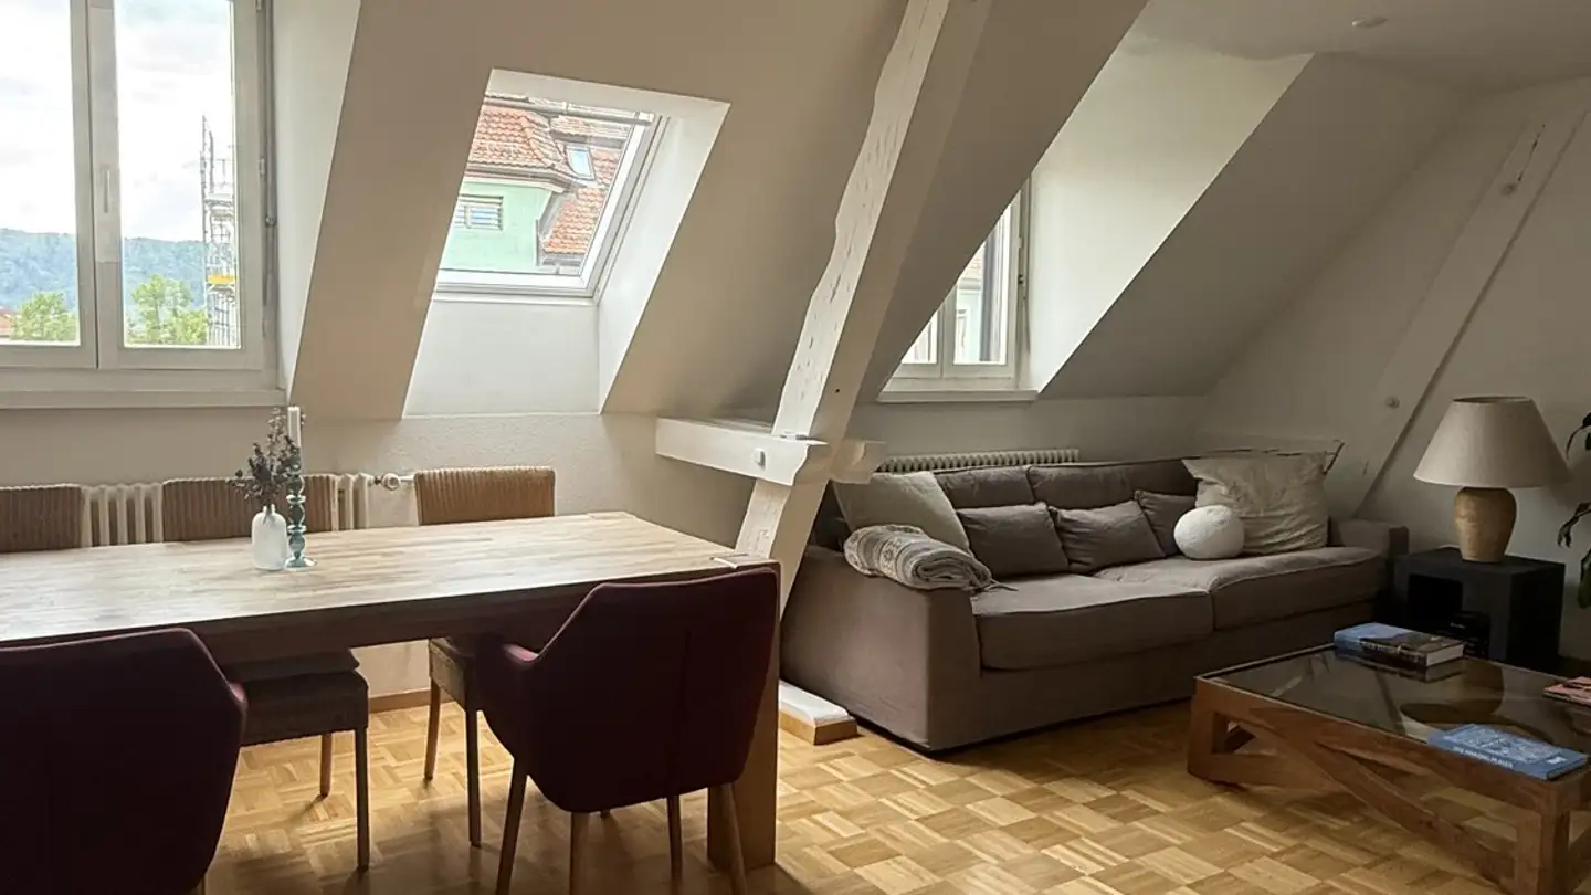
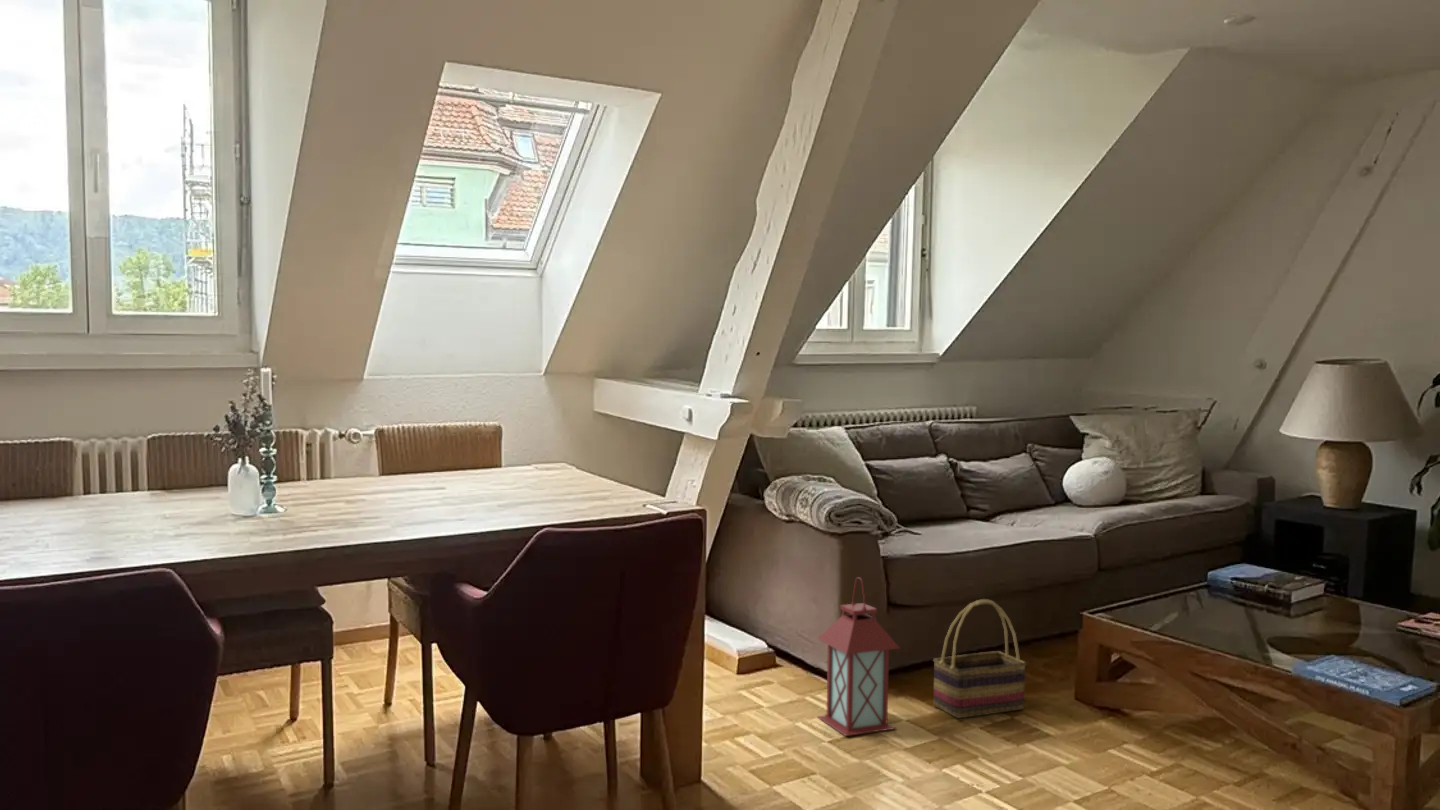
+ lantern [816,576,901,737]
+ basket [932,598,1028,719]
